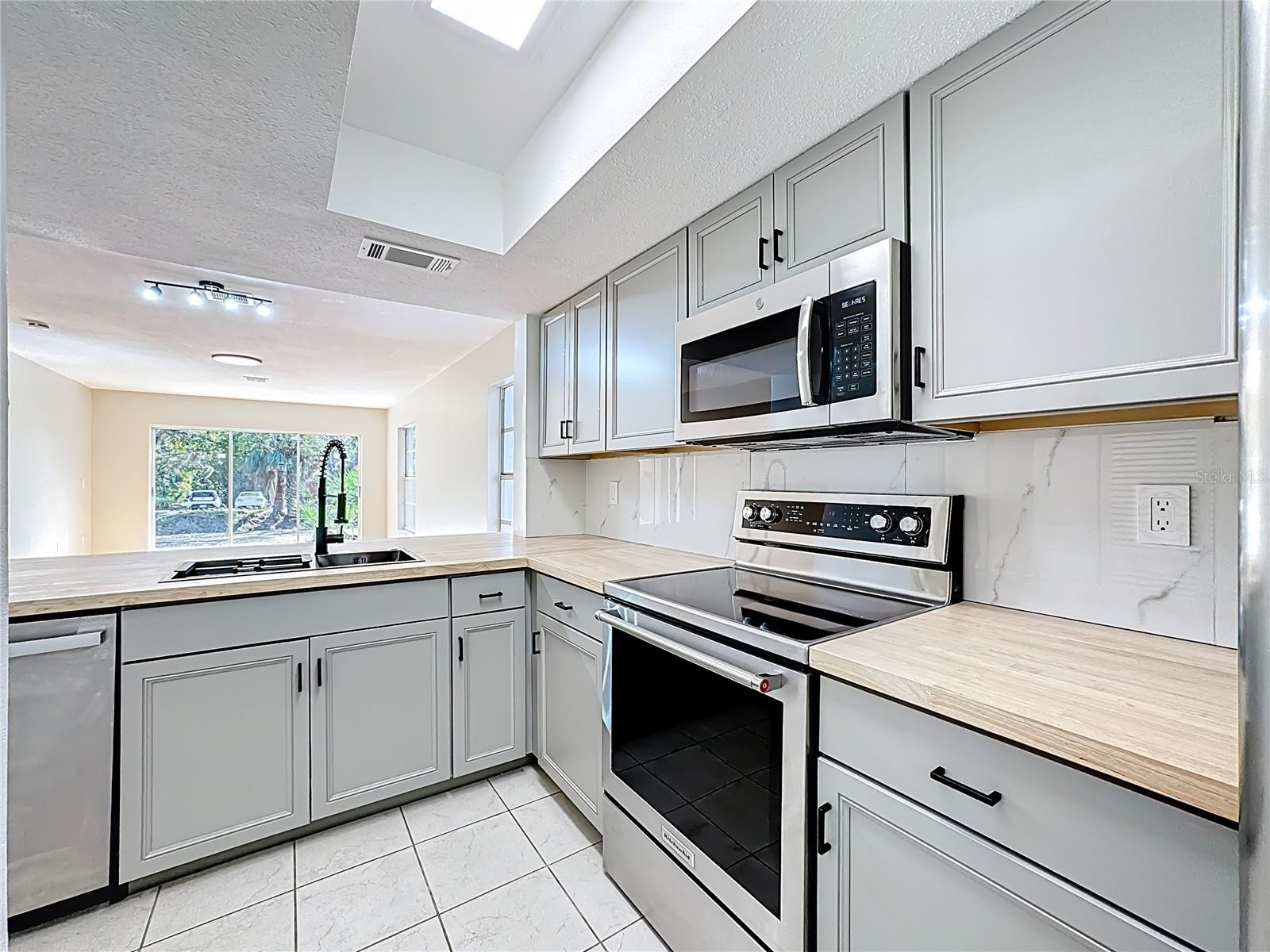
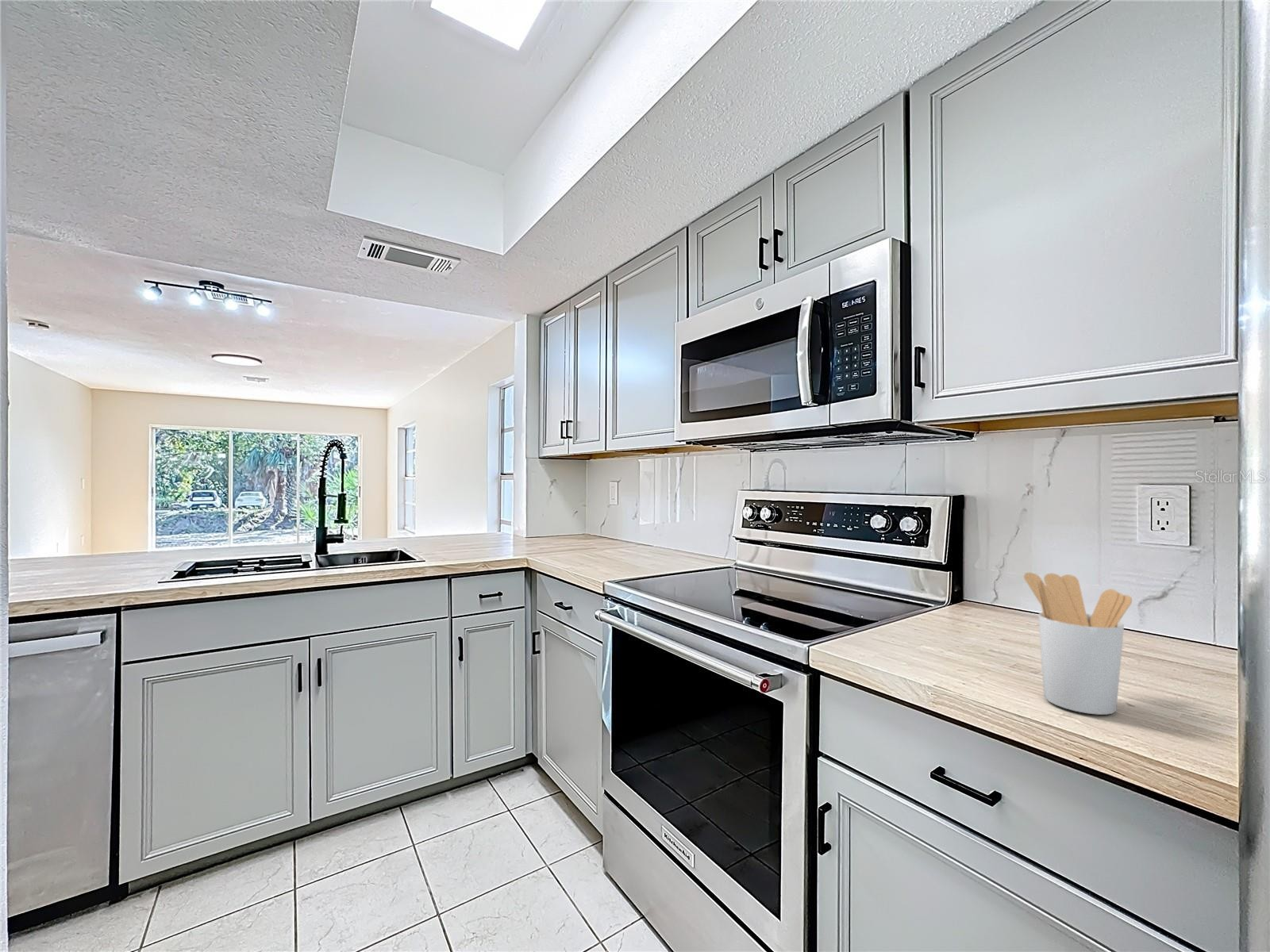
+ utensil holder [1023,572,1133,716]
